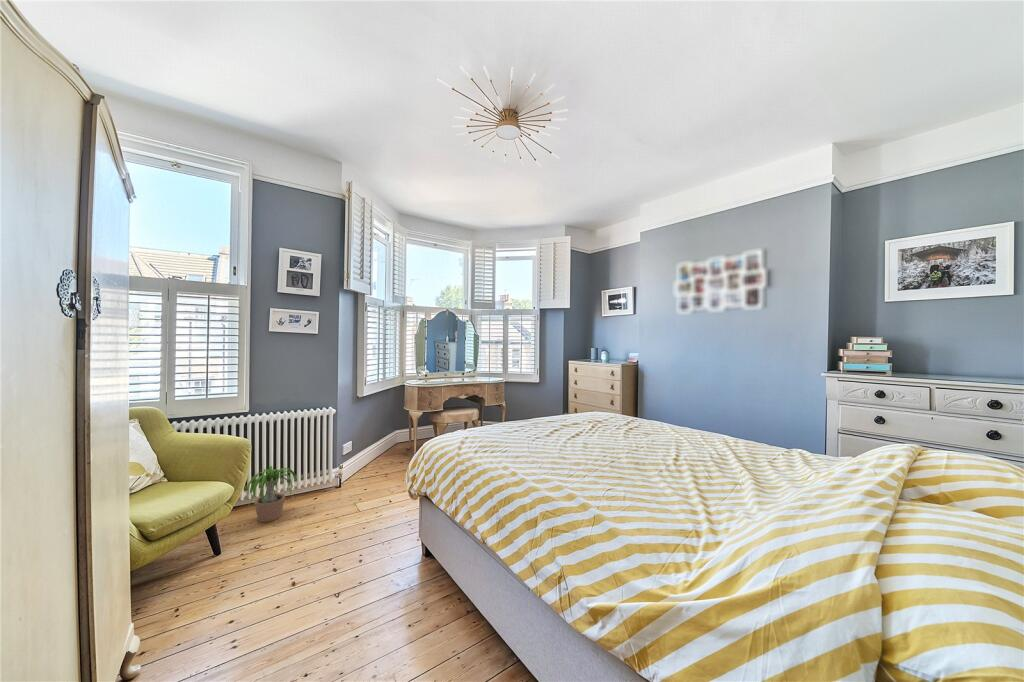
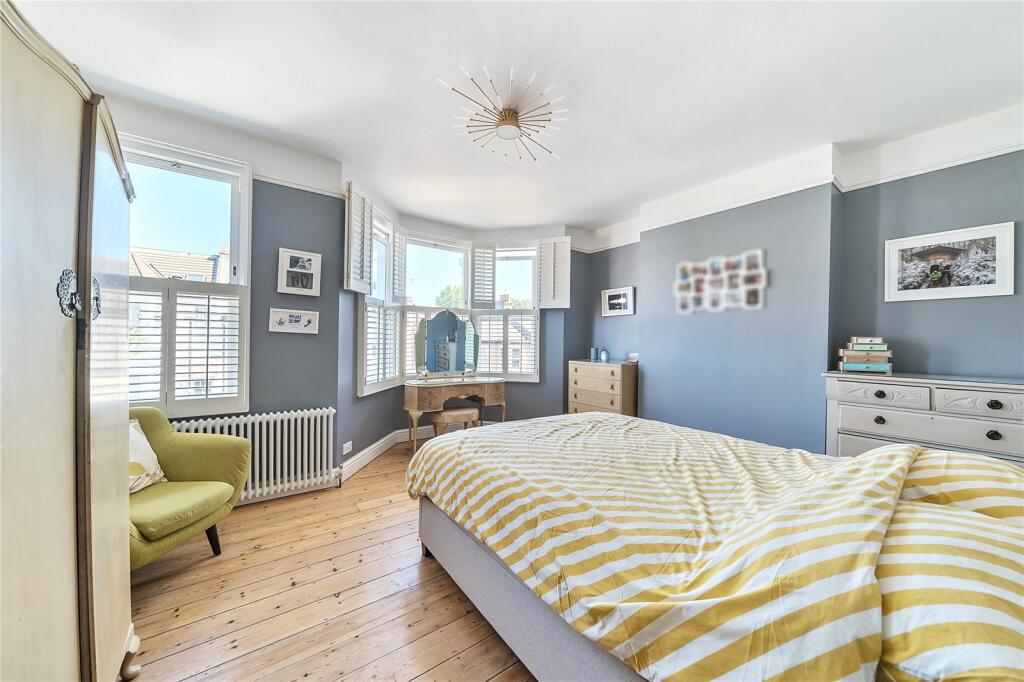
- potted plant [241,465,306,523]
